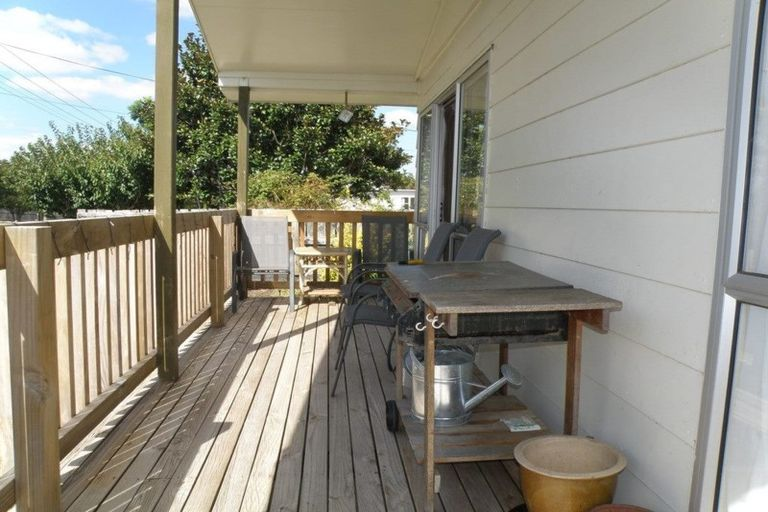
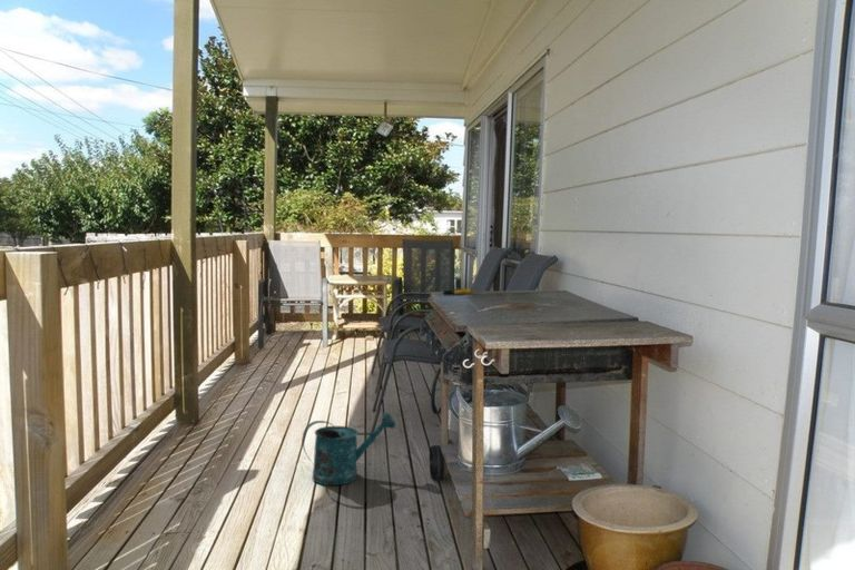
+ watering can [301,411,396,487]
